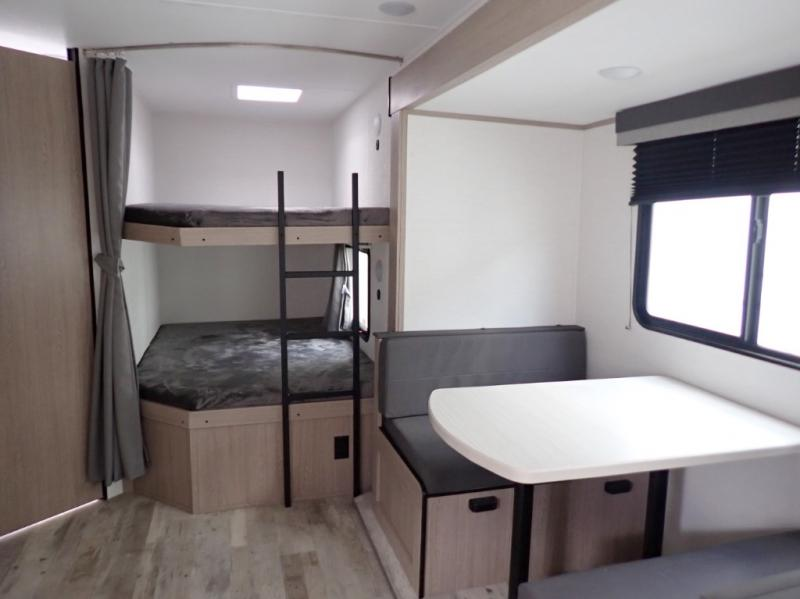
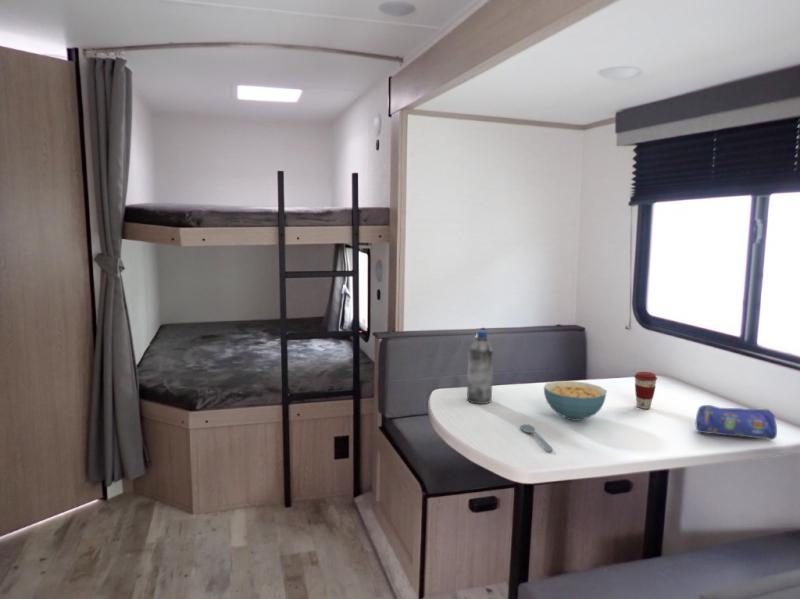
+ coffee cup [633,371,658,410]
+ spoon [519,423,554,453]
+ water bottle [466,330,494,405]
+ cereal bowl [543,380,608,422]
+ pencil case [695,404,778,441]
